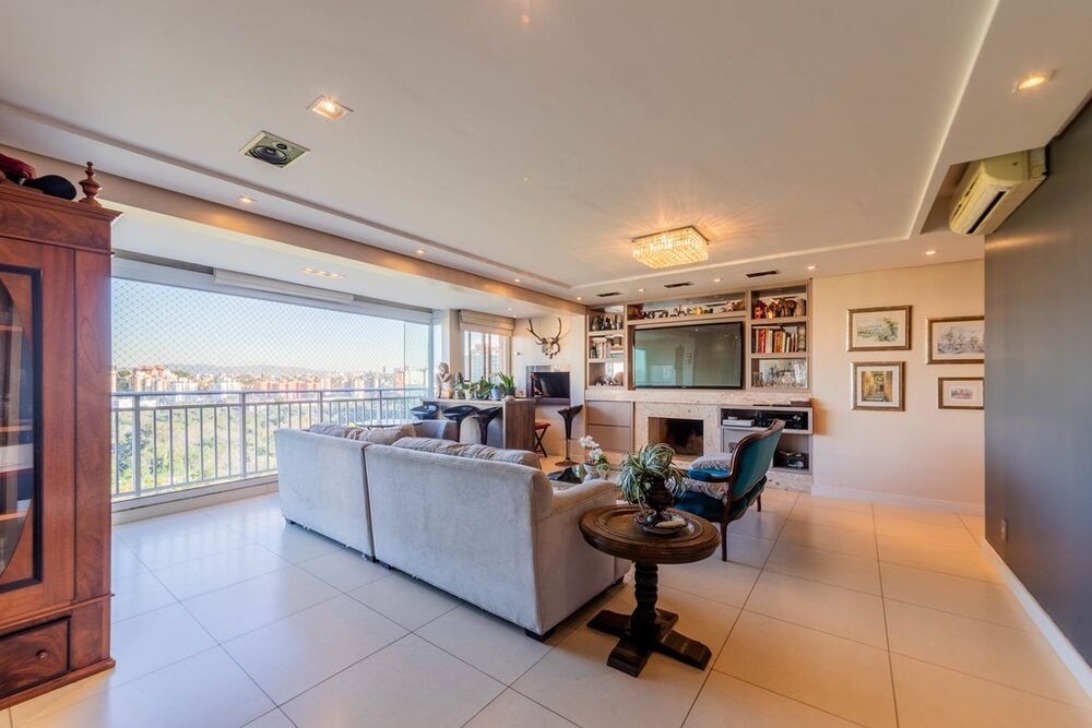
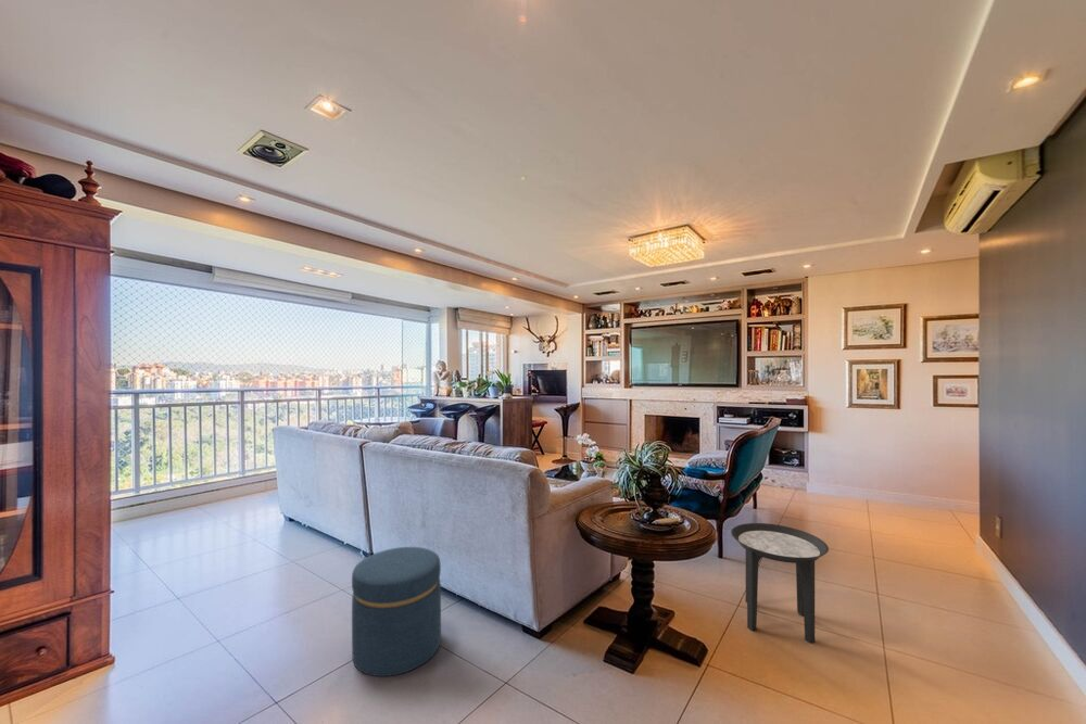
+ ottoman [351,546,442,677]
+ side table [730,522,830,645]
